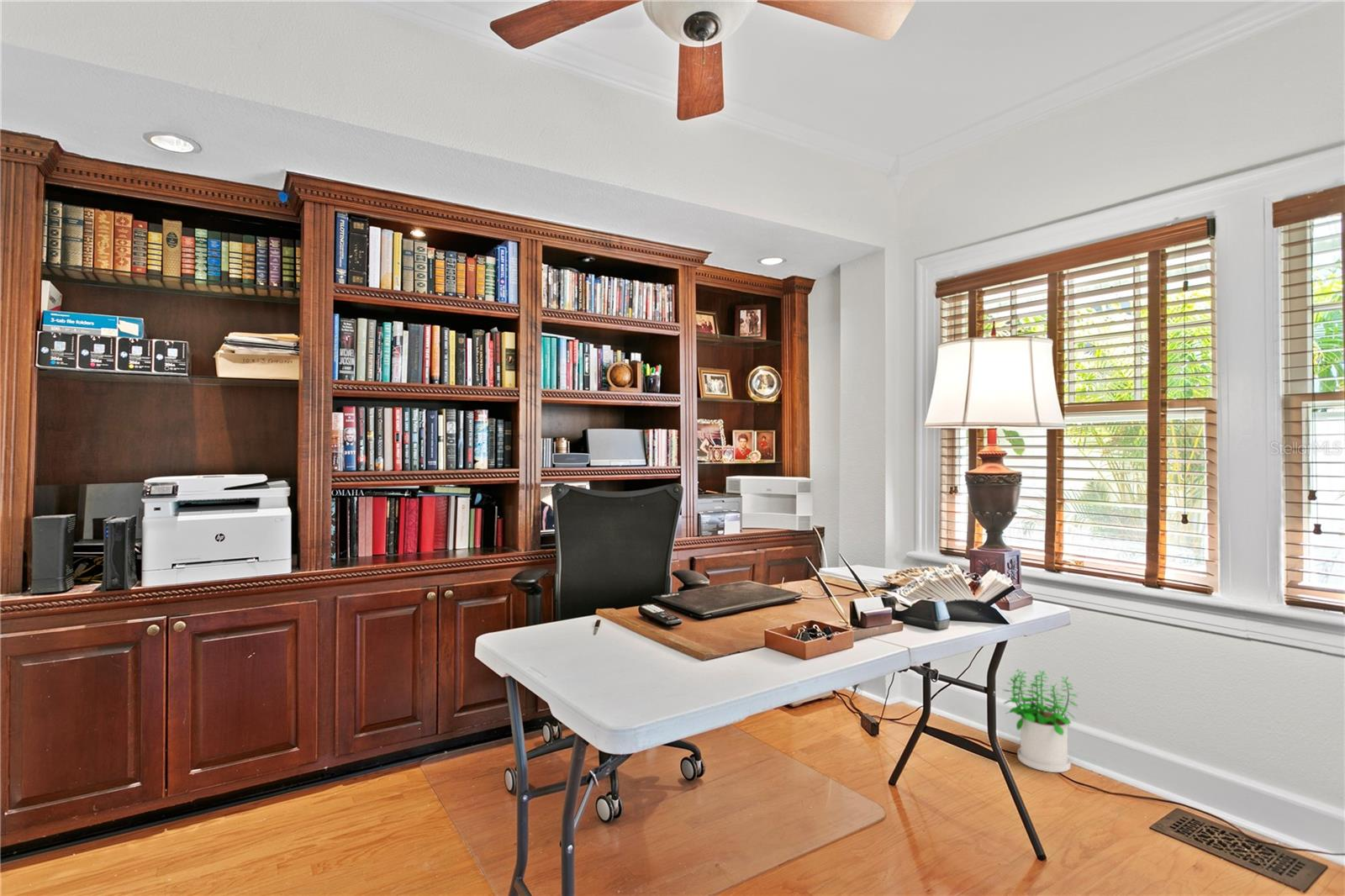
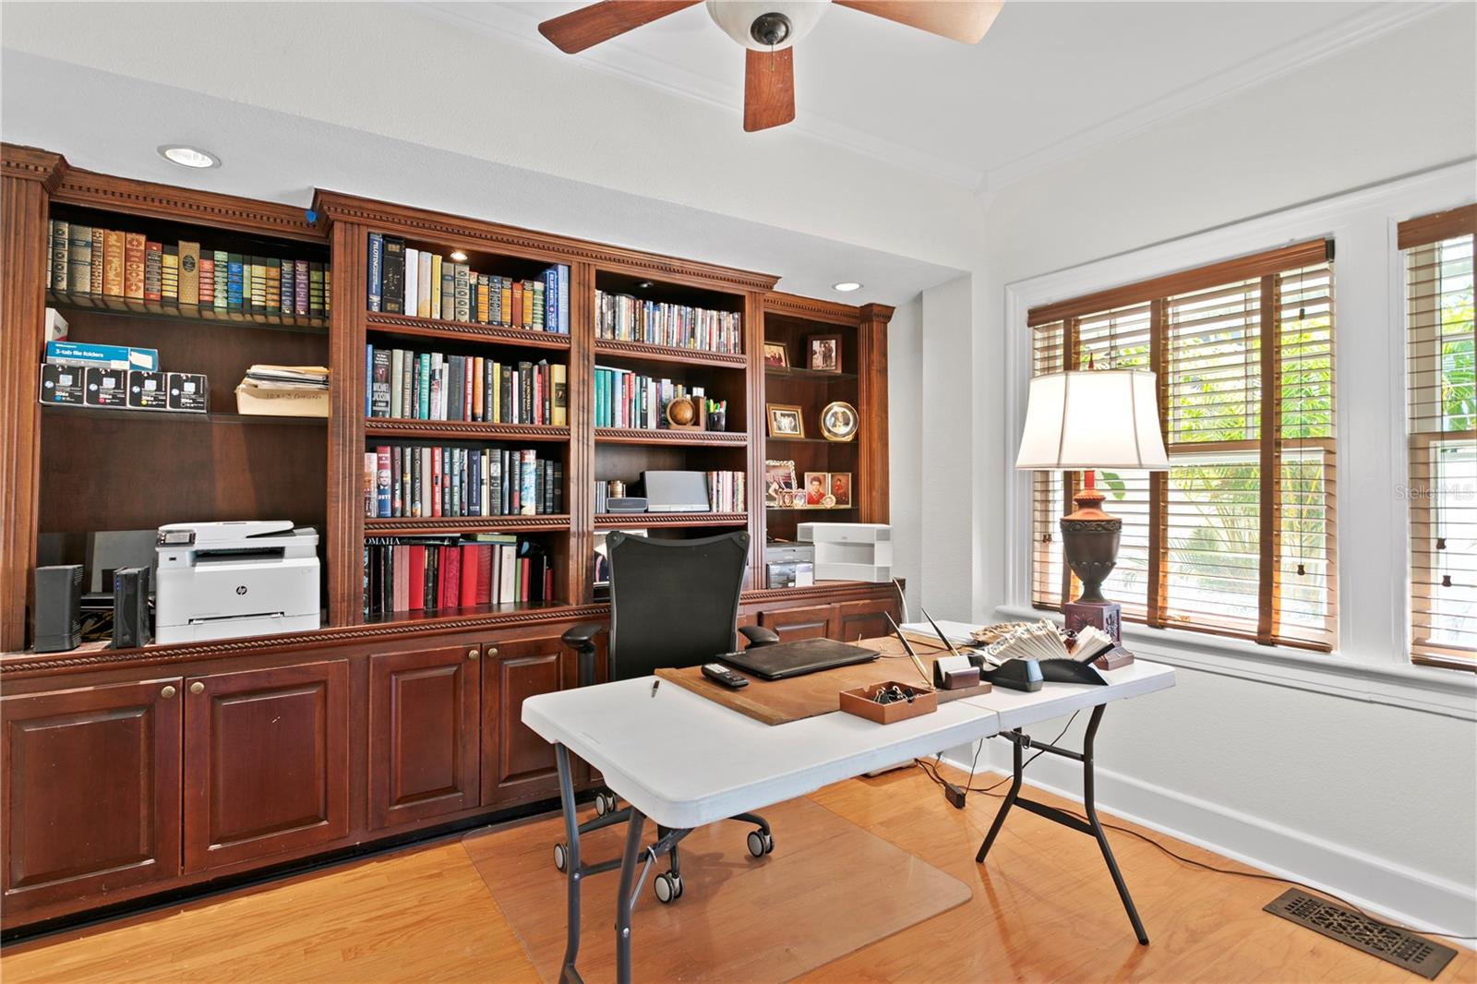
- potted plant [1002,668,1079,773]
